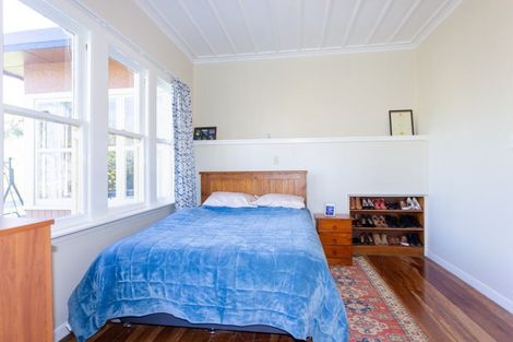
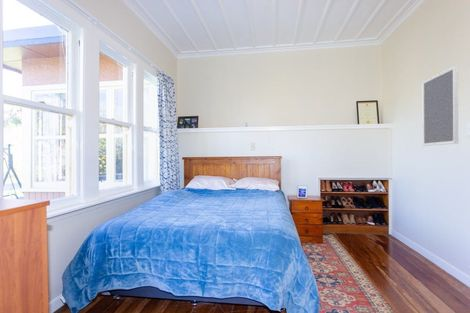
+ home mirror [421,65,459,147]
